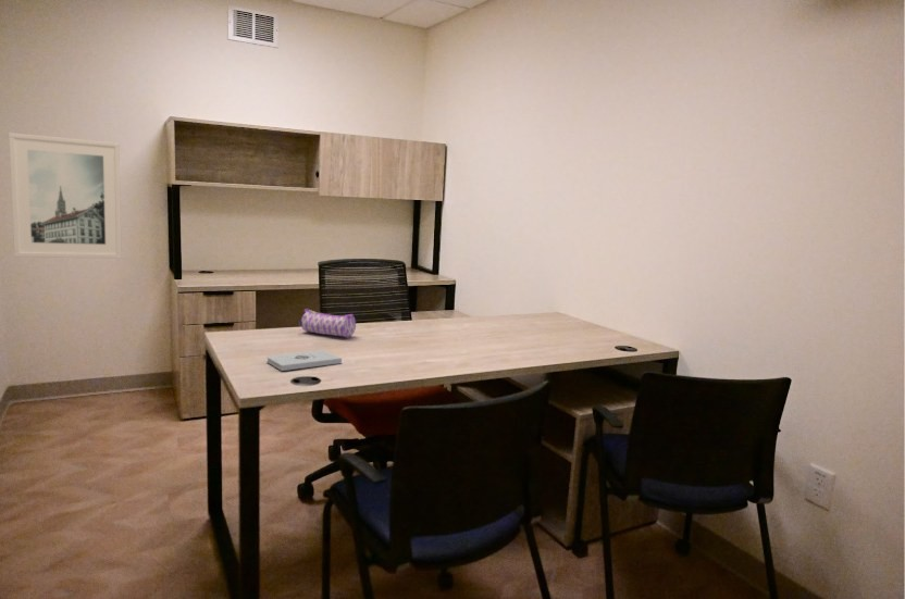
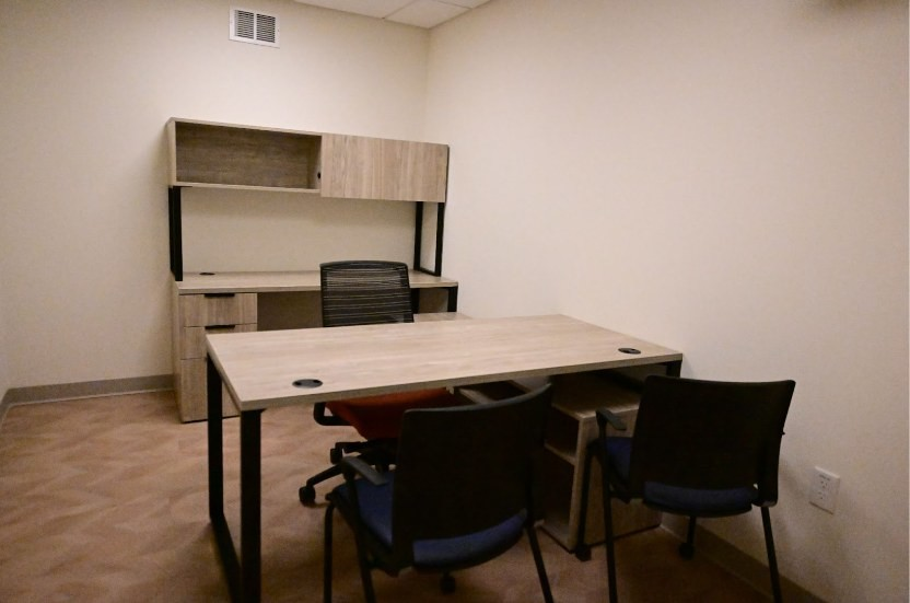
- pencil case [298,308,357,338]
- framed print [8,132,123,260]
- notepad [266,349,343,372]
